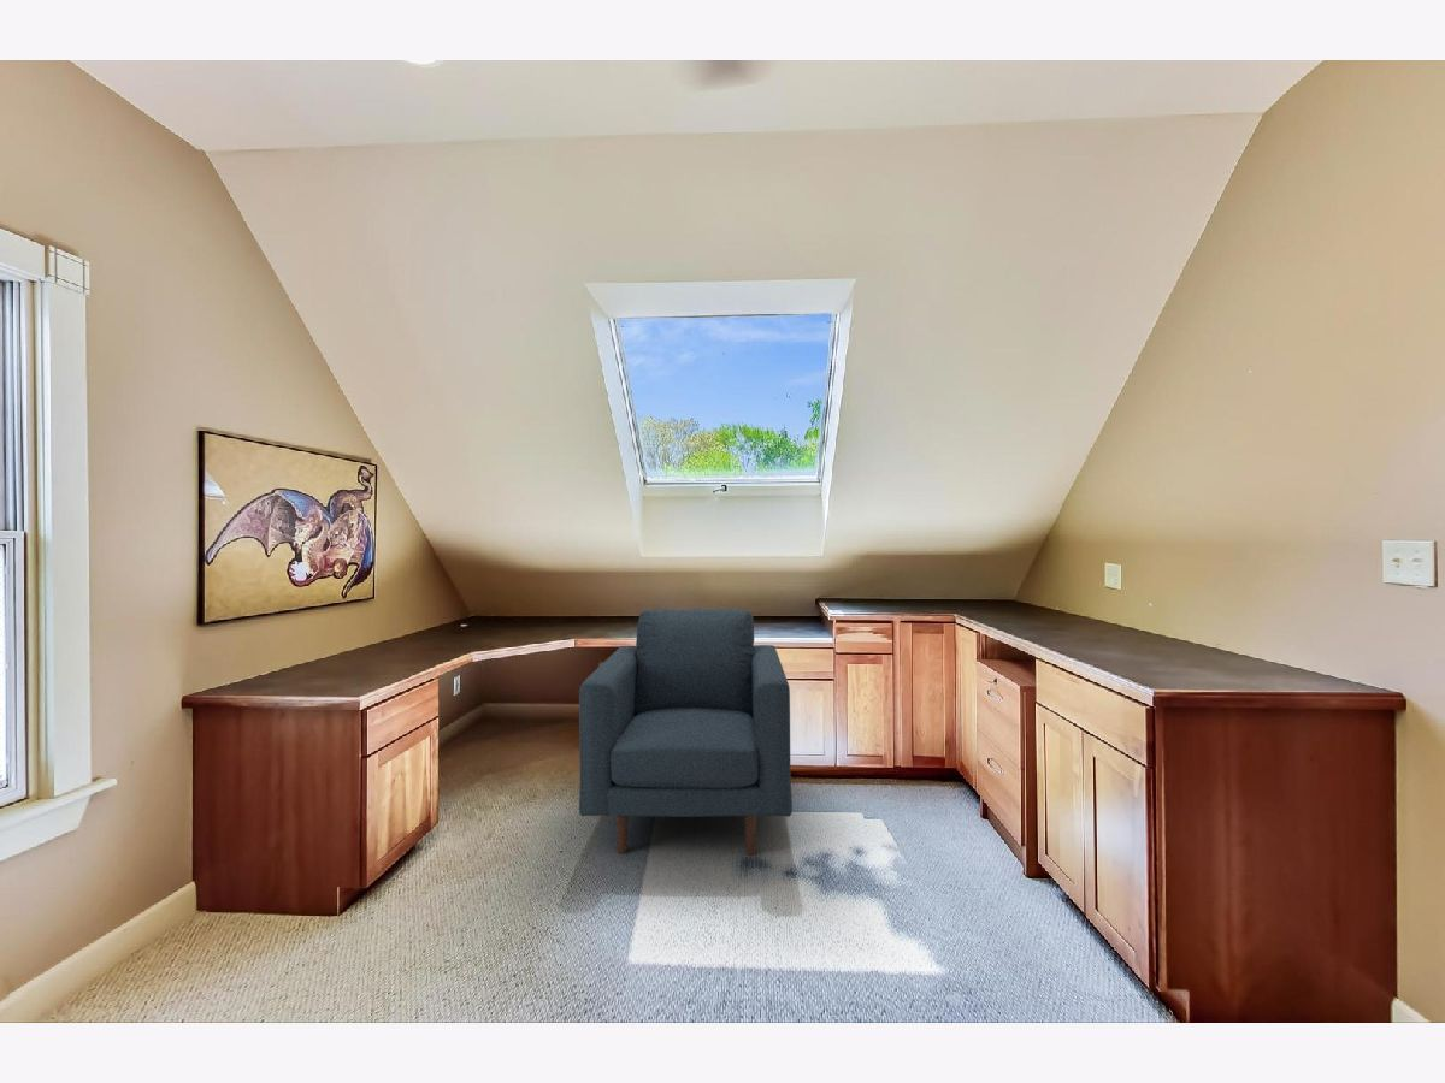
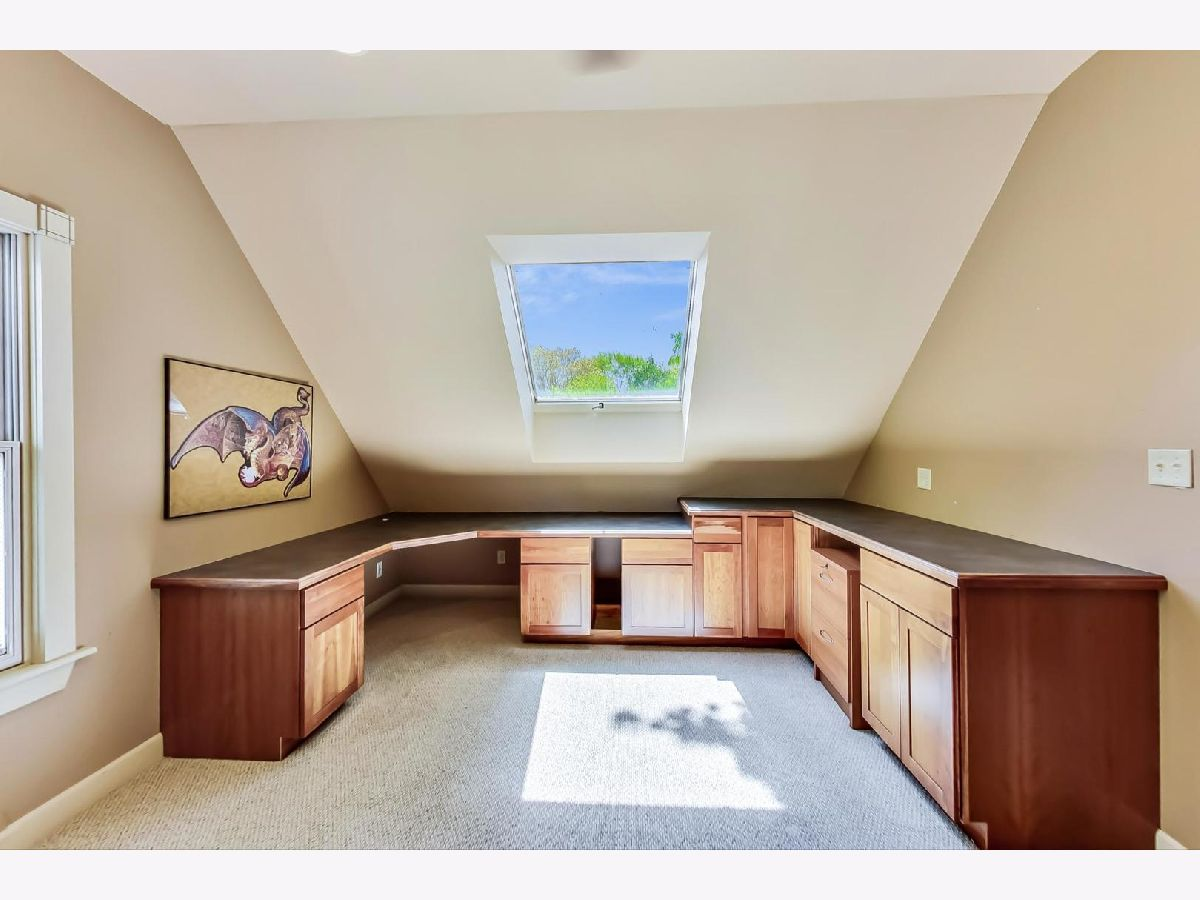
- chair [578,608,794,857]
